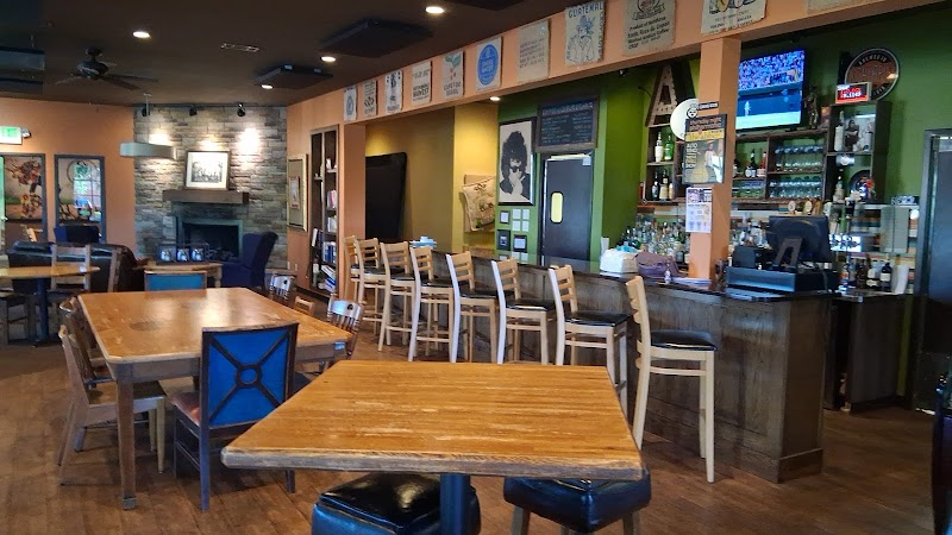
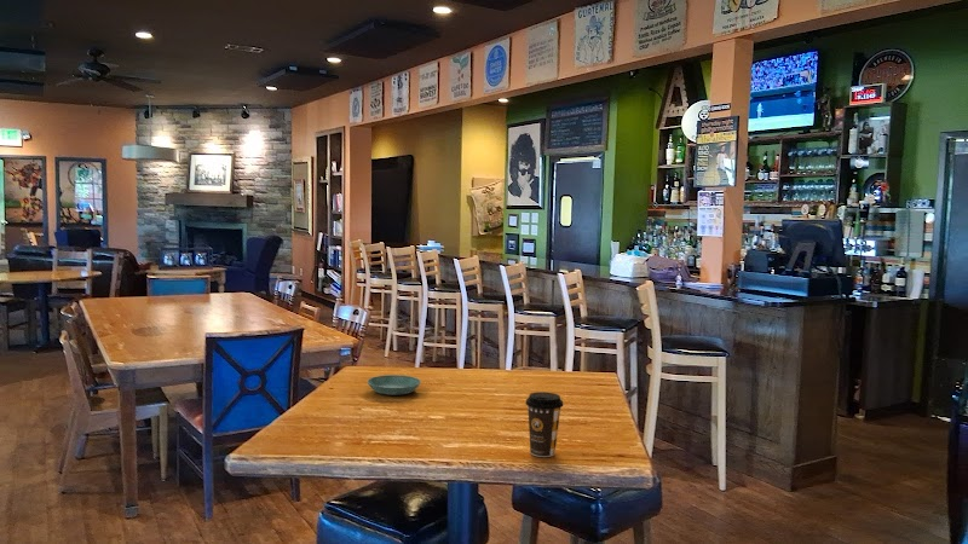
+ coffee cup [524,390,564,458]
+ saucer [365,374,422,397]
